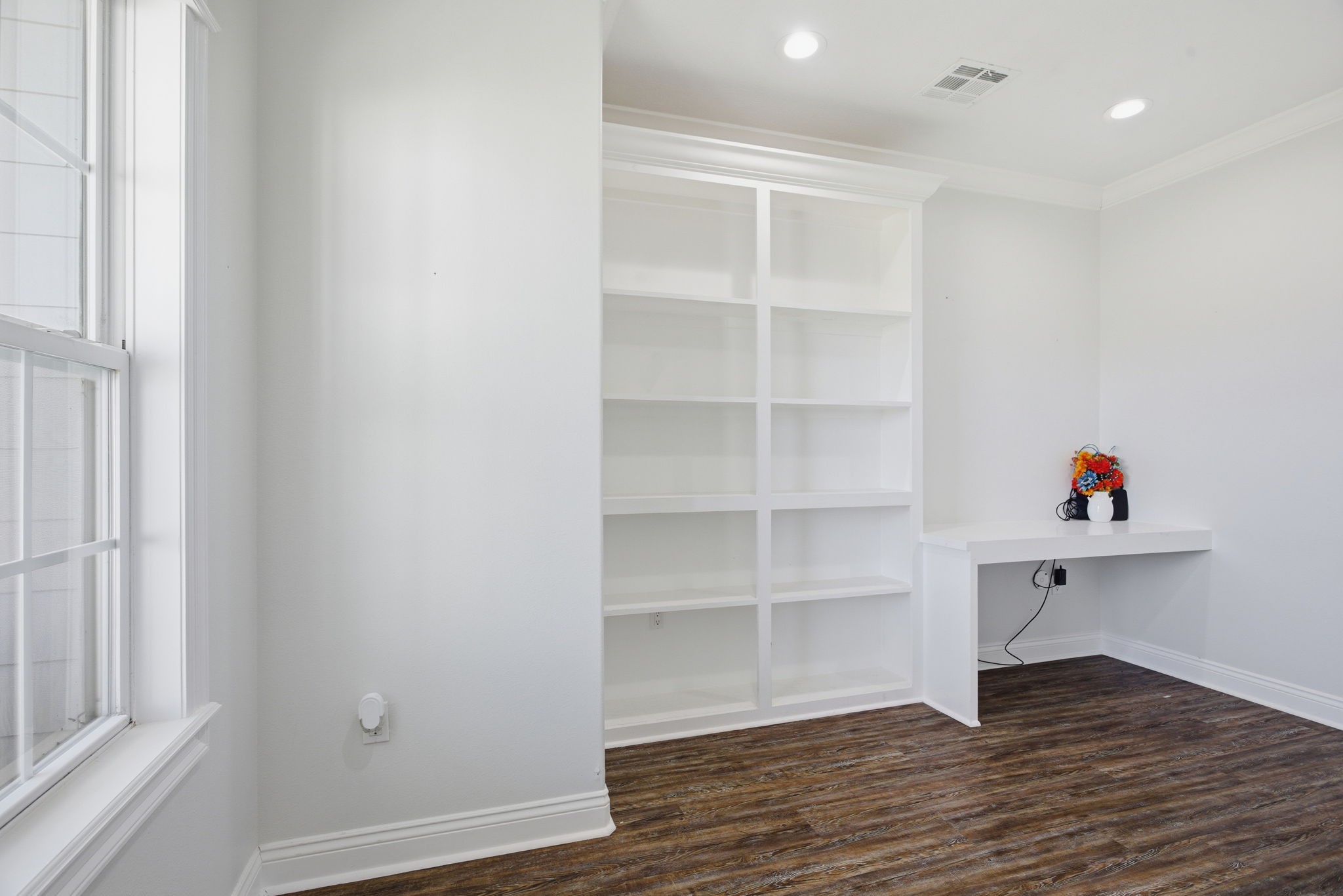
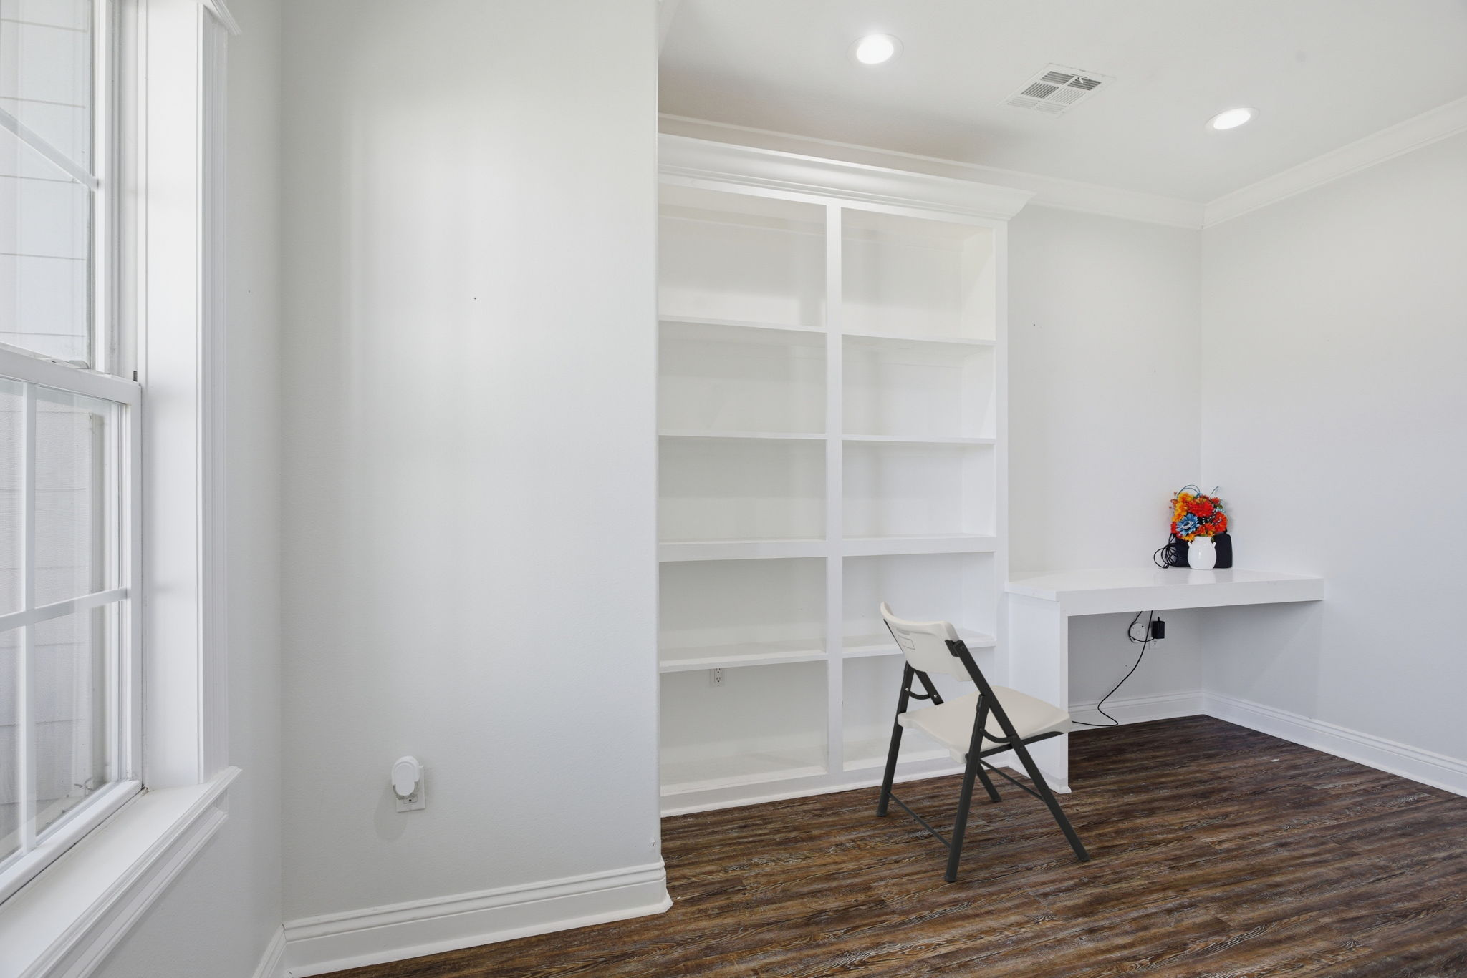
+ chair [875,601,1091,882]
